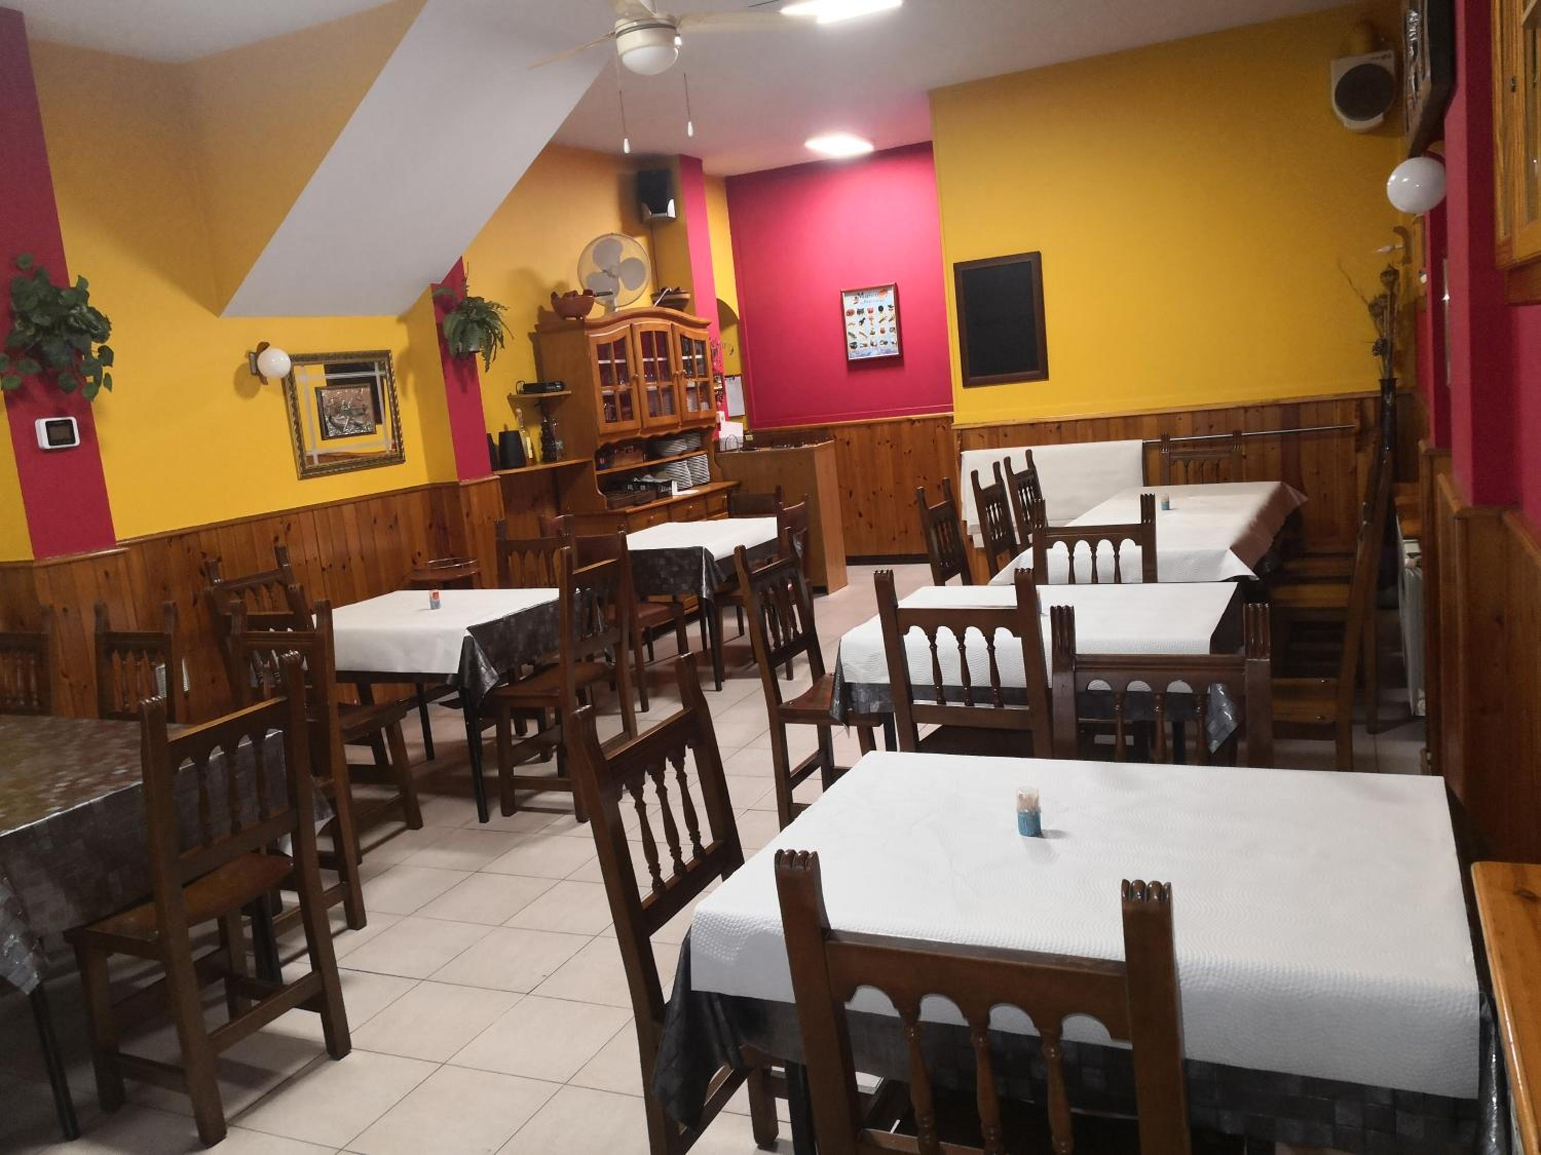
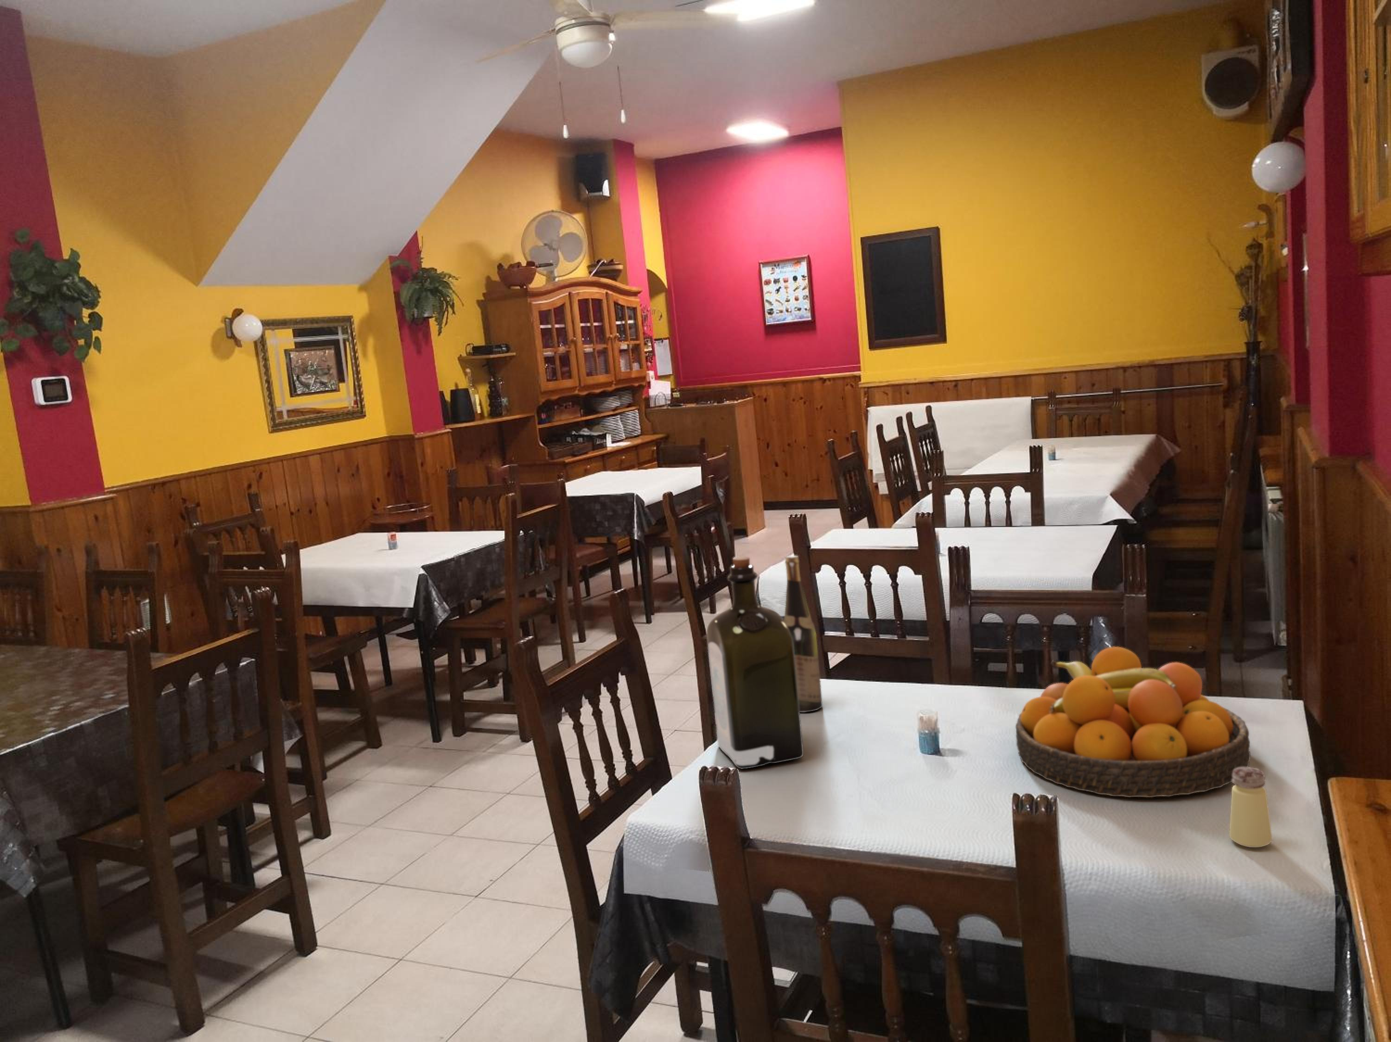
+ liquor [706,556,804,769]
+ saltshaker [1229,766,1273,848]
+ wine bottle [783,555,823,713]
+ fruit bowl [1015,646,1251,798]
